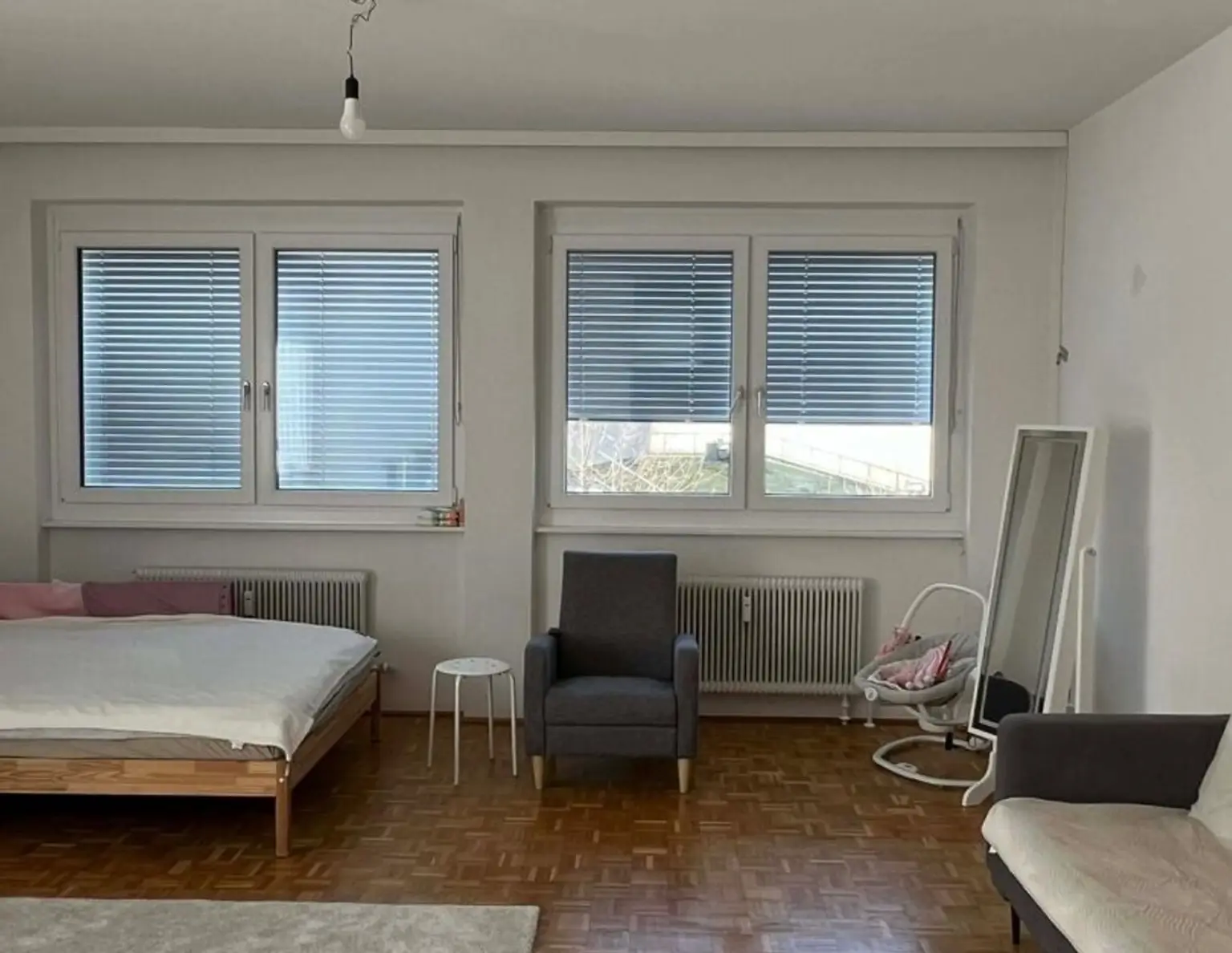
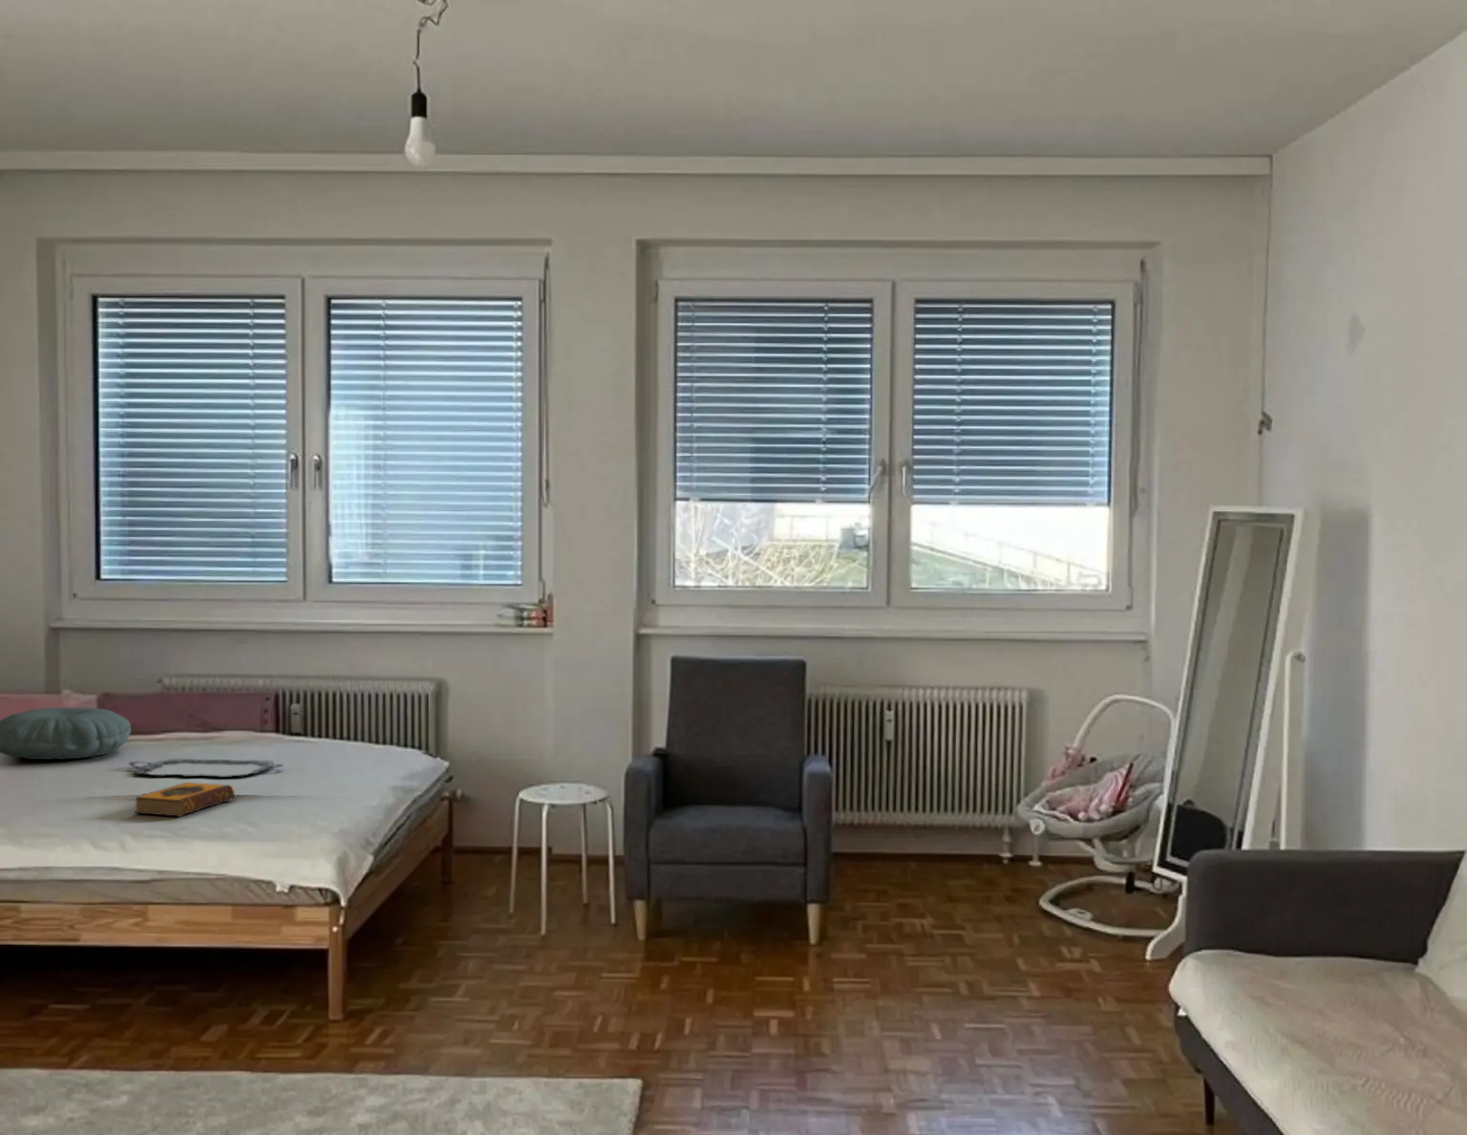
+ pillow [0,707,132,761]
+ hardback book [132,781,235,818]
+ serving tray [127,757,285,779]
